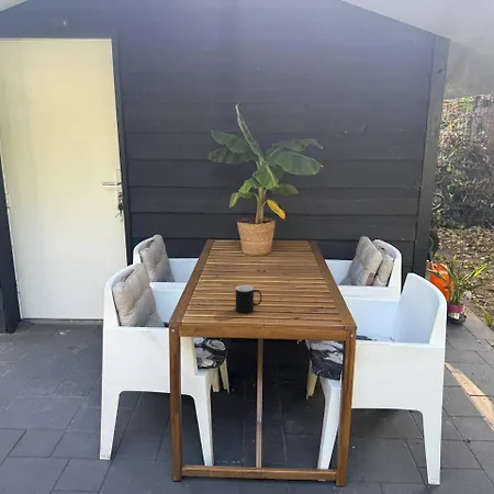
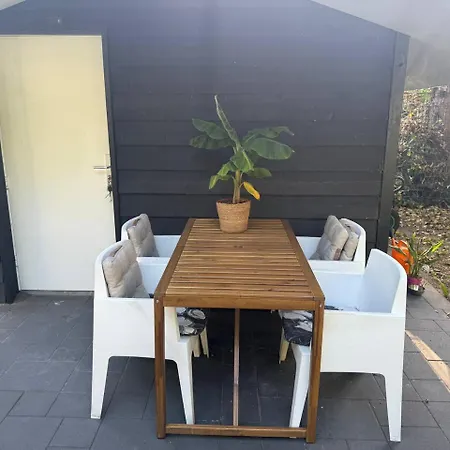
- cup [235,284,263,314]
